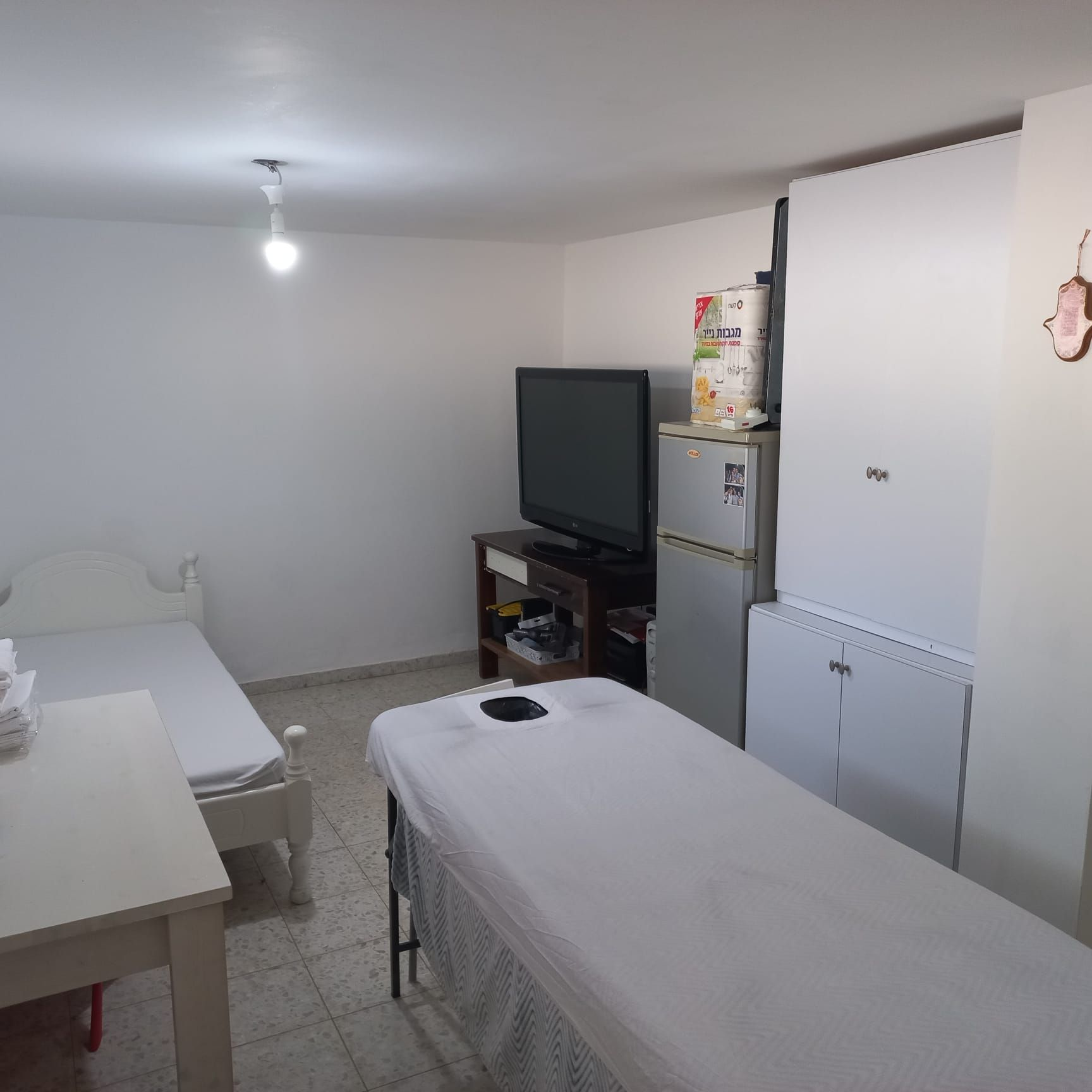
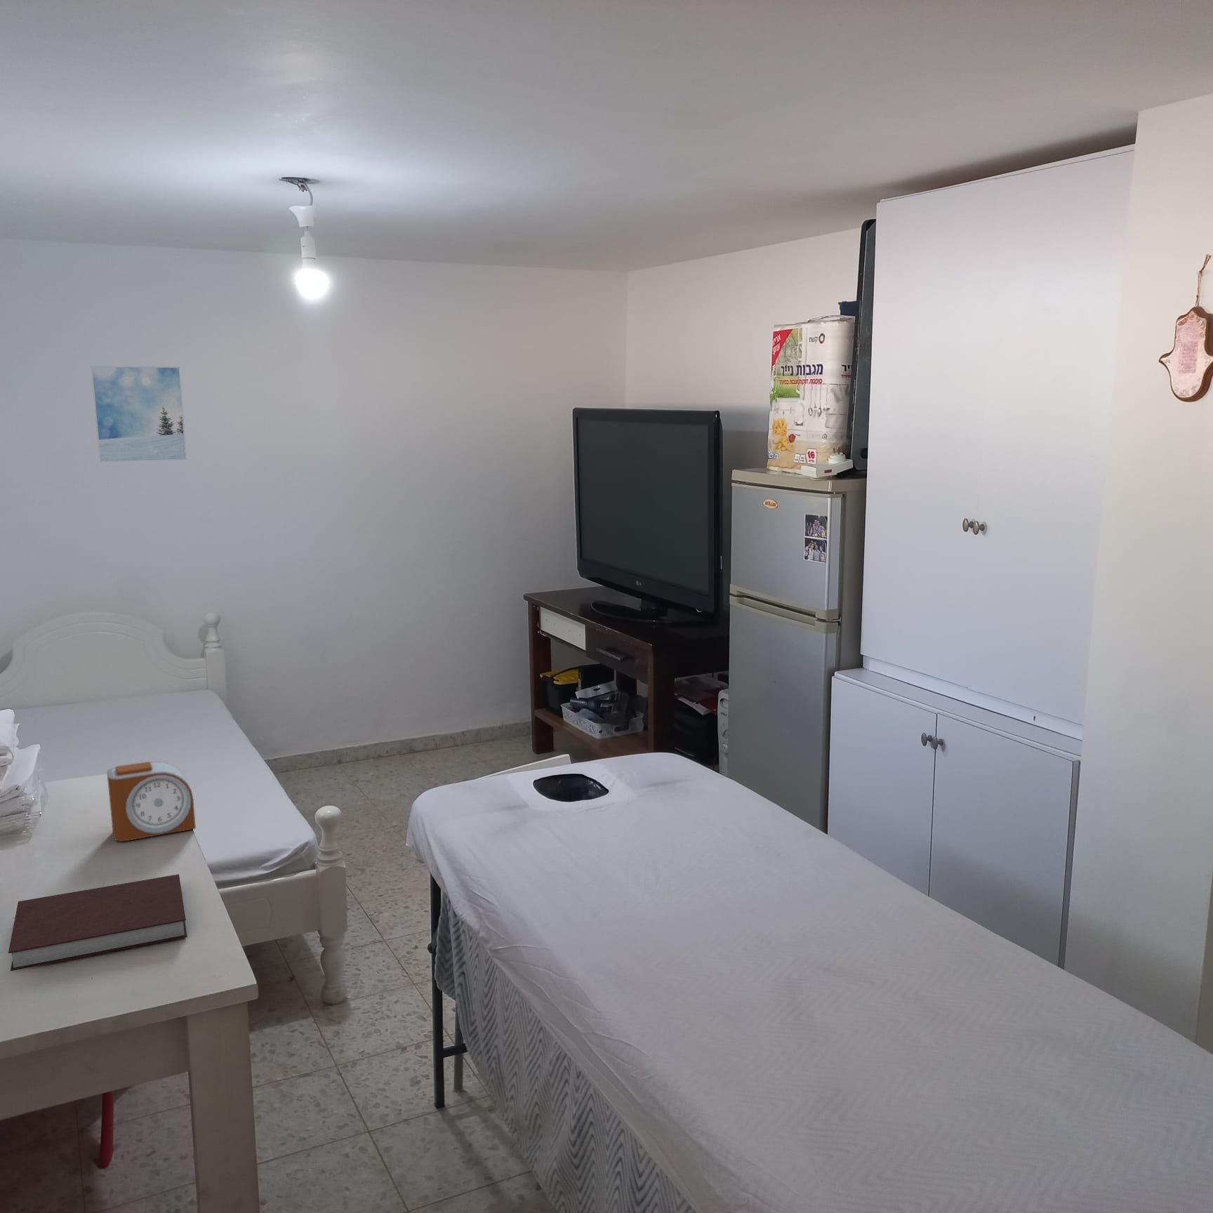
+ notebook [8,873,188,972]
+ alarm clock [106,761,197,842]
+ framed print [91,365,188,462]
